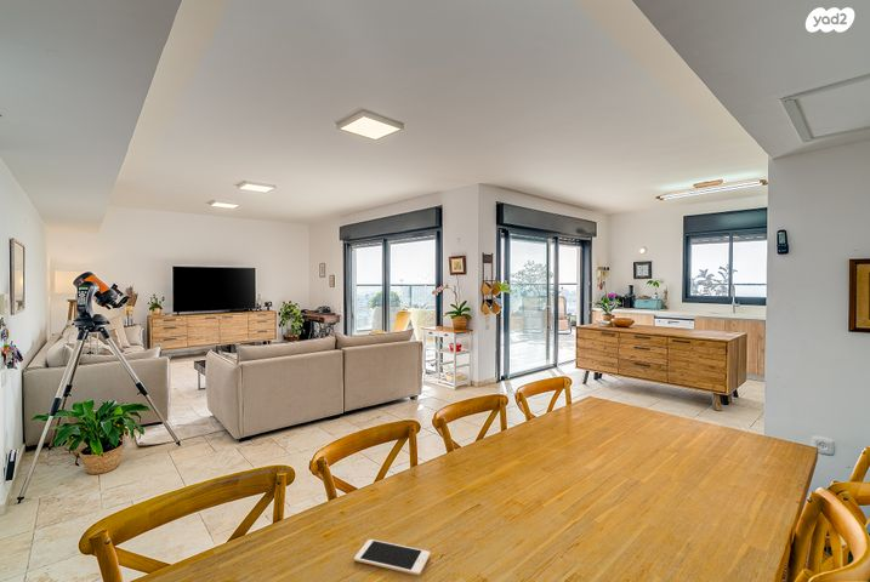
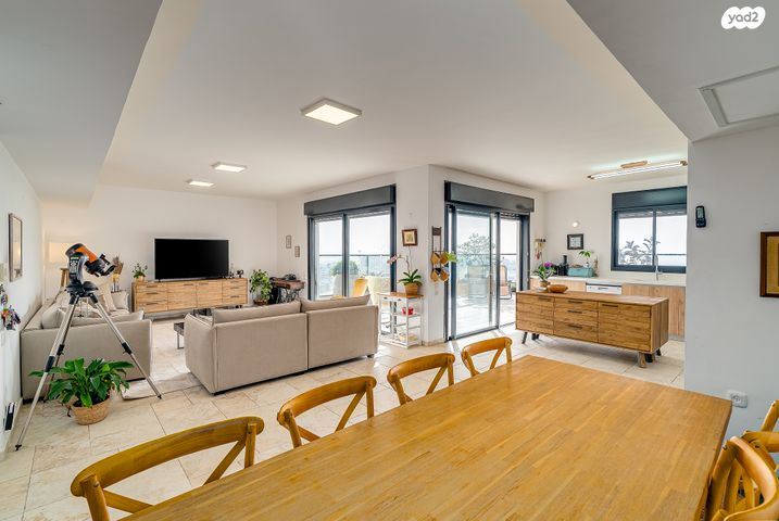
- cell phone [353,538,431,576]
